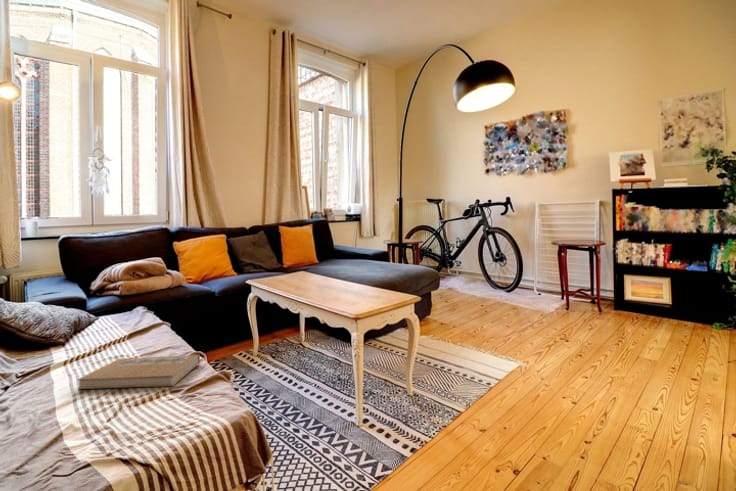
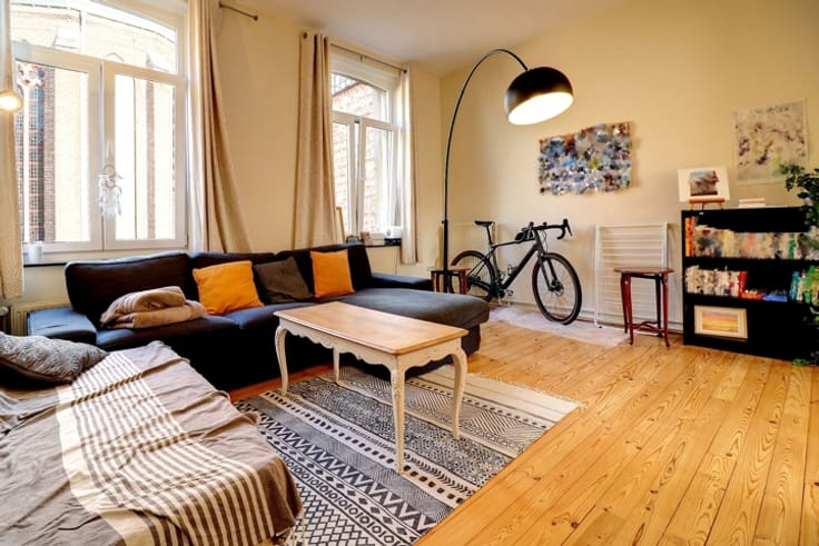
- book [76,354,201,391]
